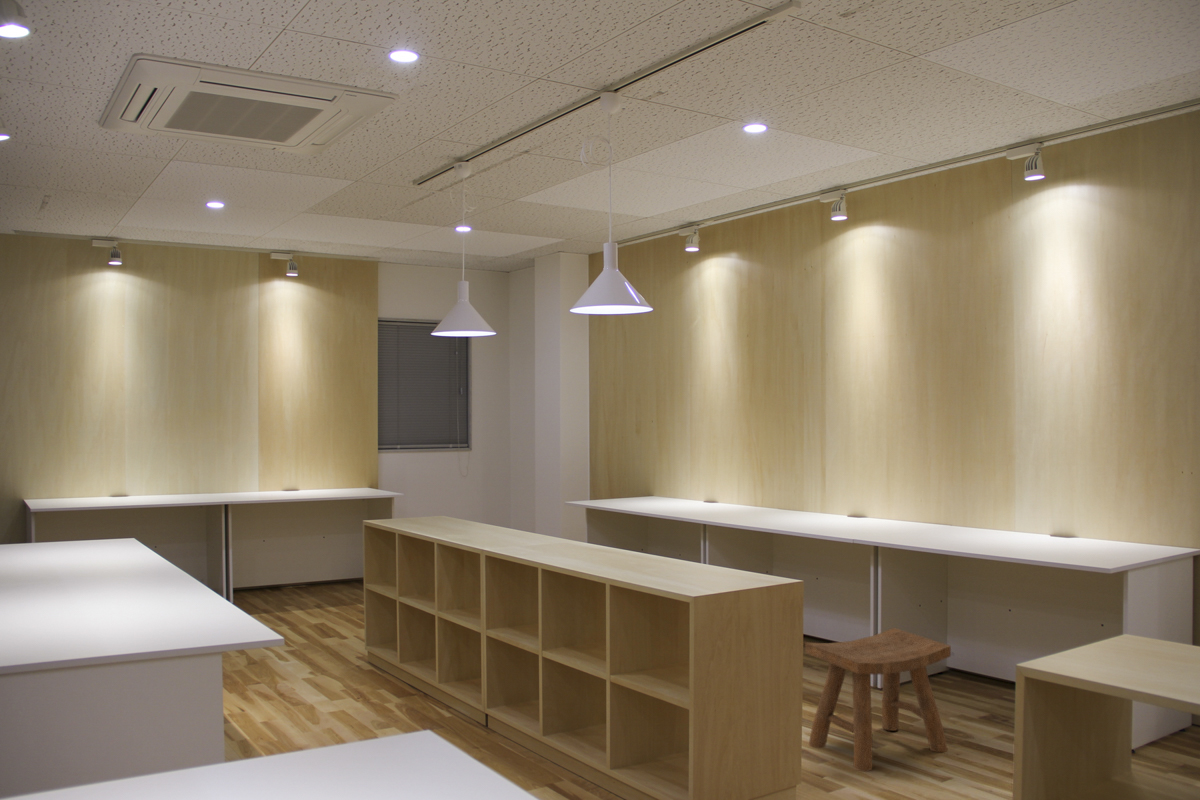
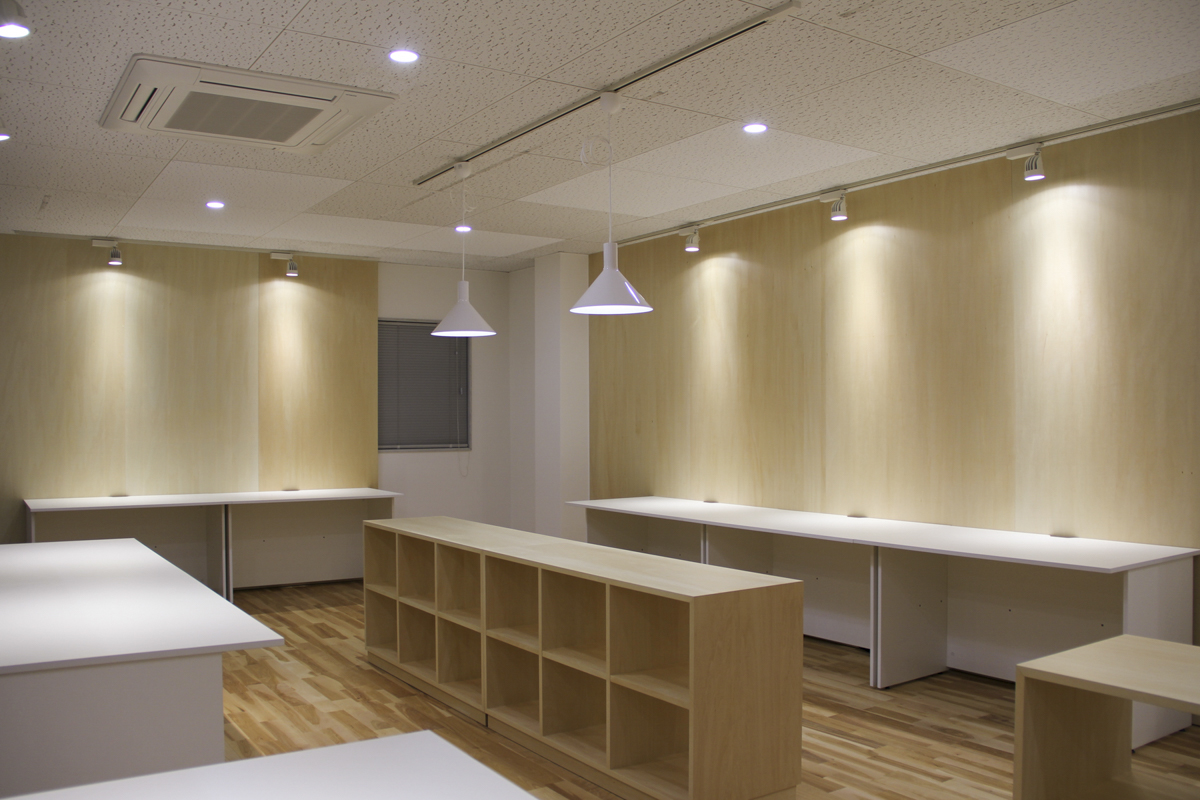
- stool [804,627,952,772]
